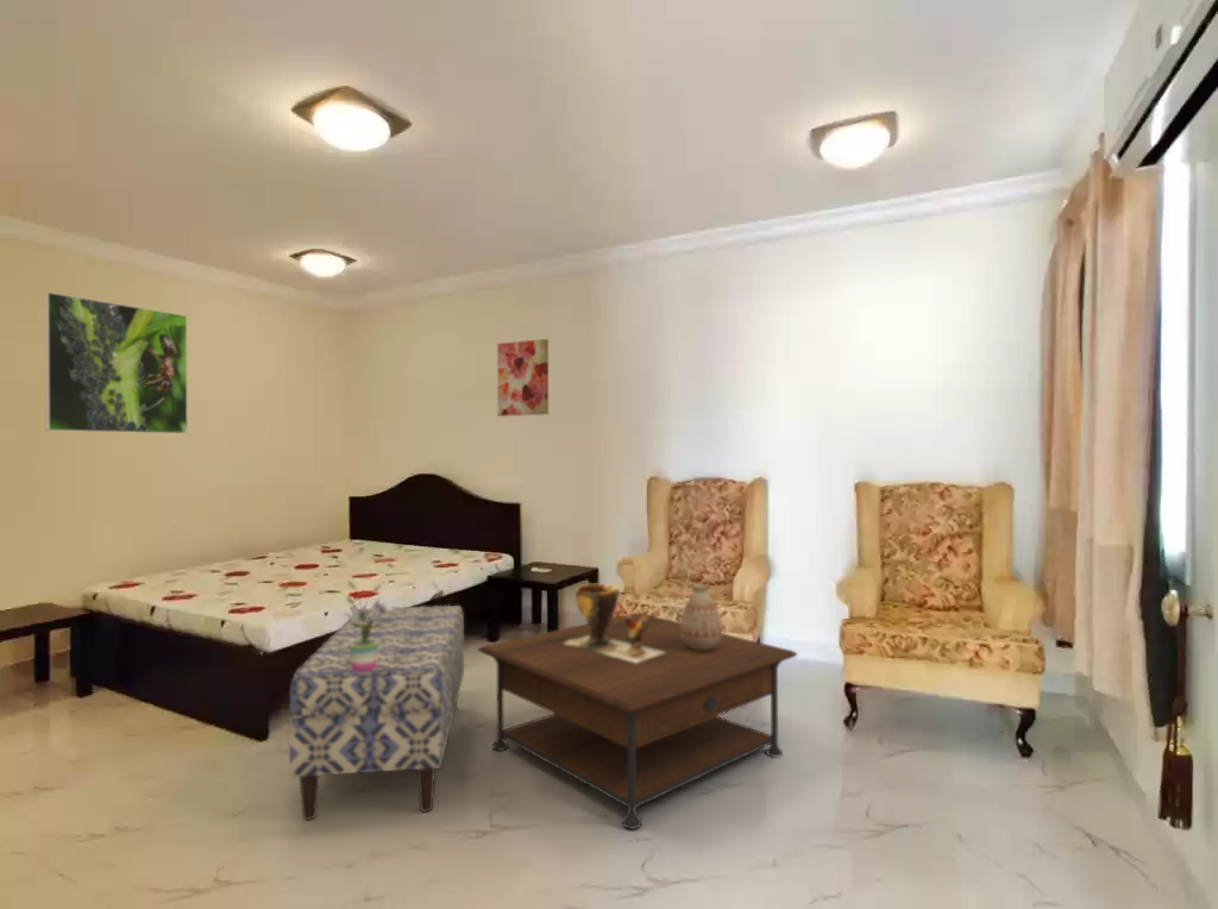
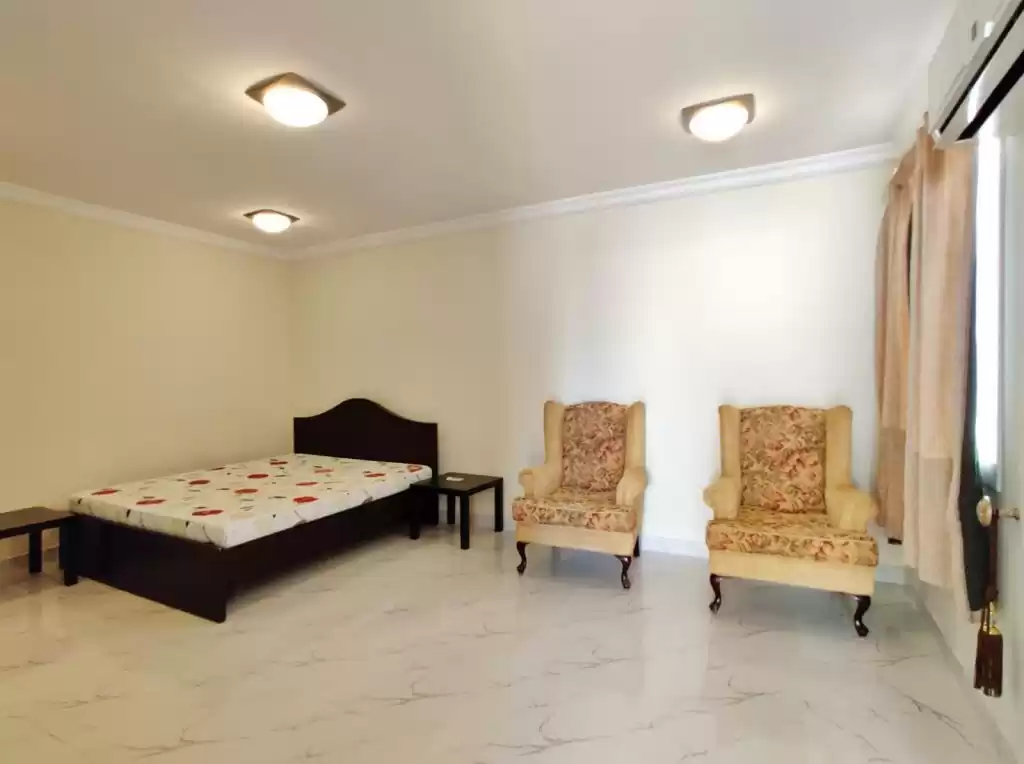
- vase [679,583,723,651]
- bench [288,604,465,821]
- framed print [44,291,189,434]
- coffee table [477,612,798,830]
- clay pot [564,582,665,663]
- potted plant [341,579,394,671]
- wall art [496,338,550,418]
